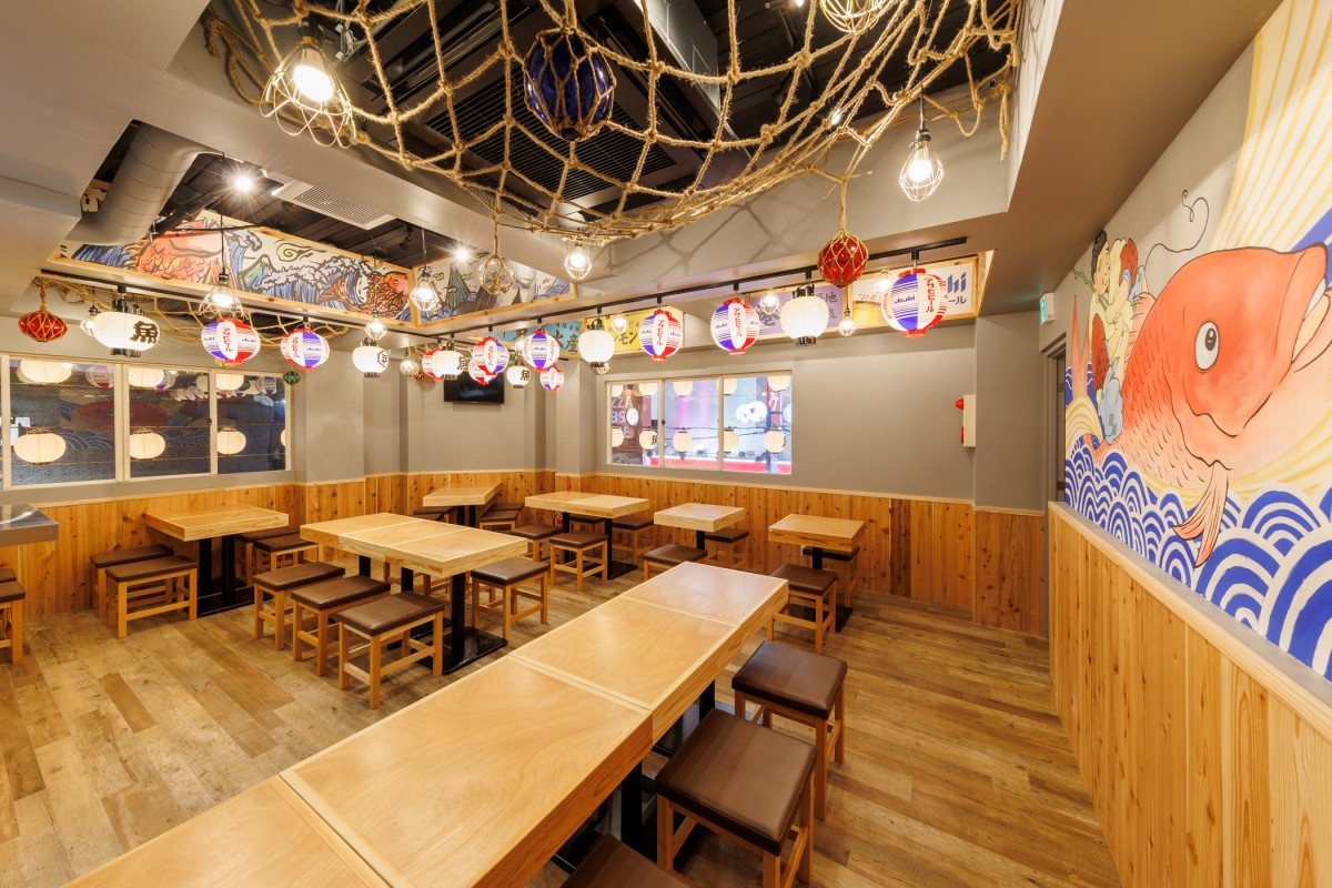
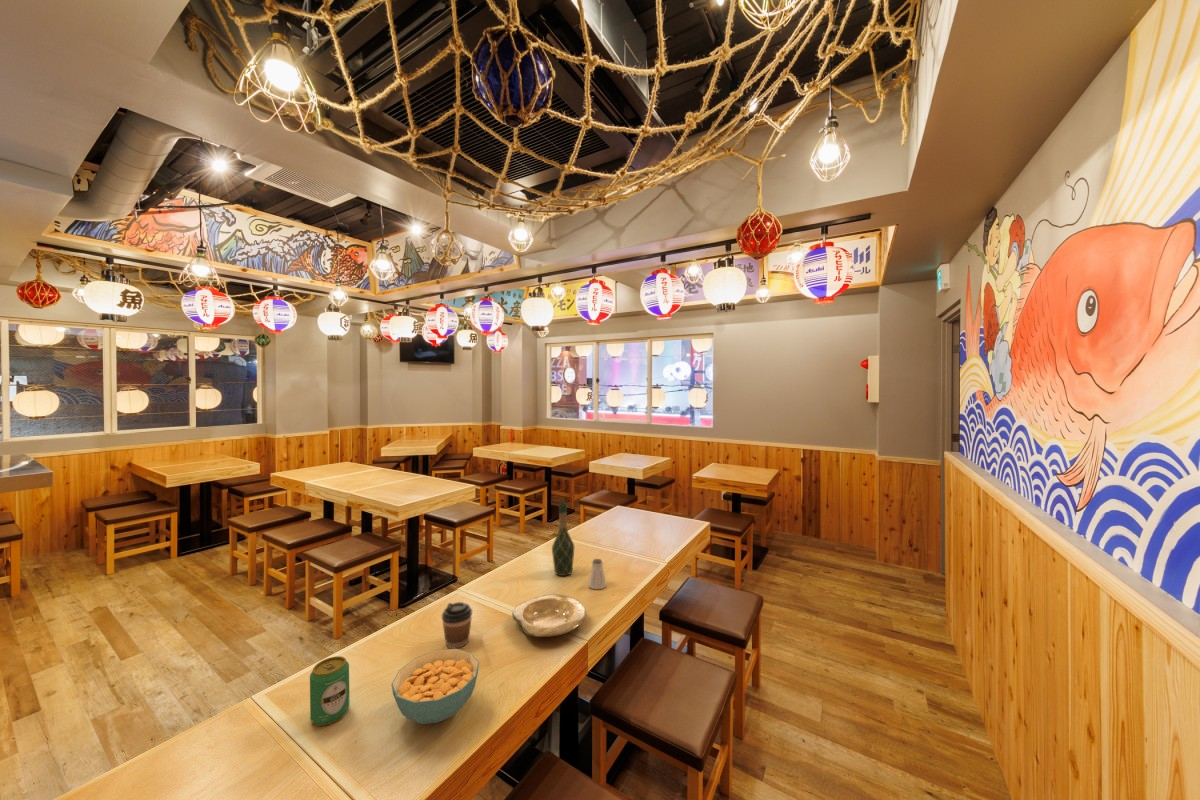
+ coffee cup [441,601,473,649]
+ beverage can [309,655,351,727]
+ plate [511,593,587,638]
+ saltshaker [587,558,608,590]
+ wine bottle [551,501,575,577]
+ cereal bowl [391,648,480,725]
